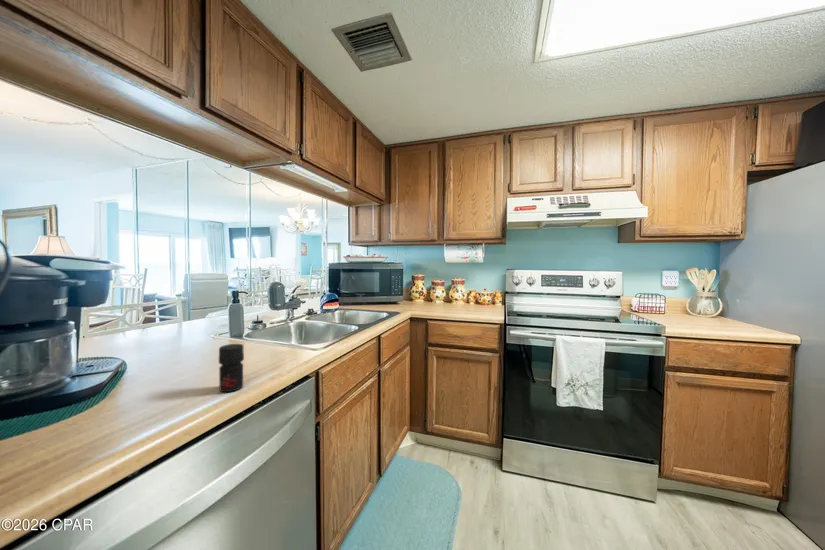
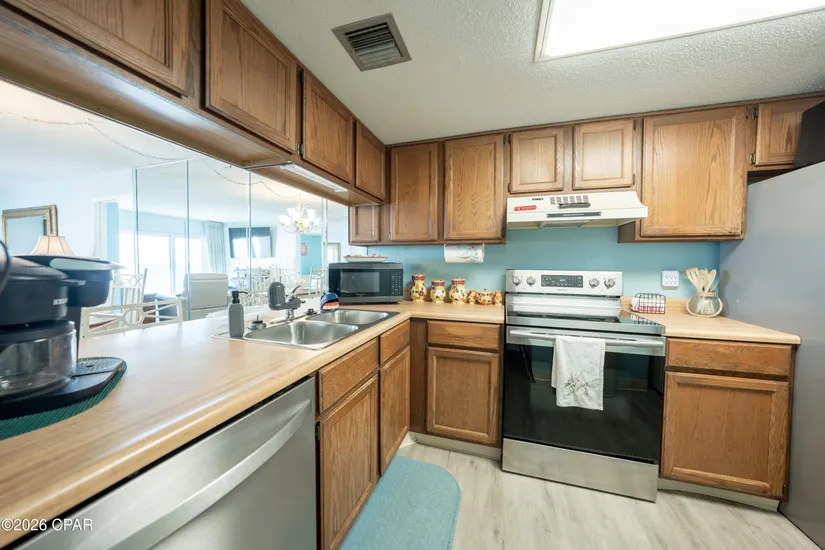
- jar [218,343,245,393]
